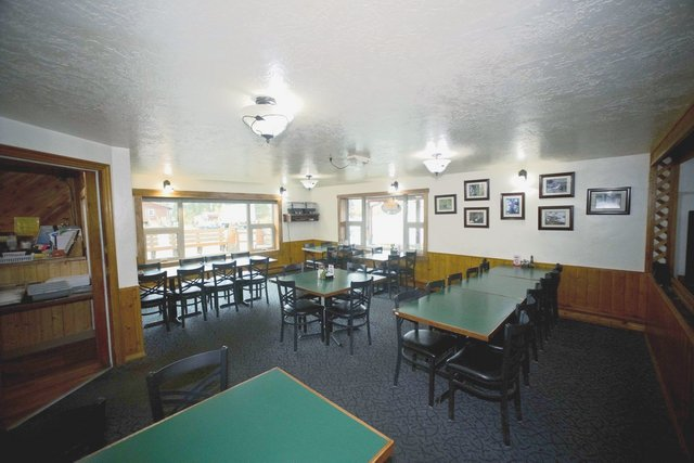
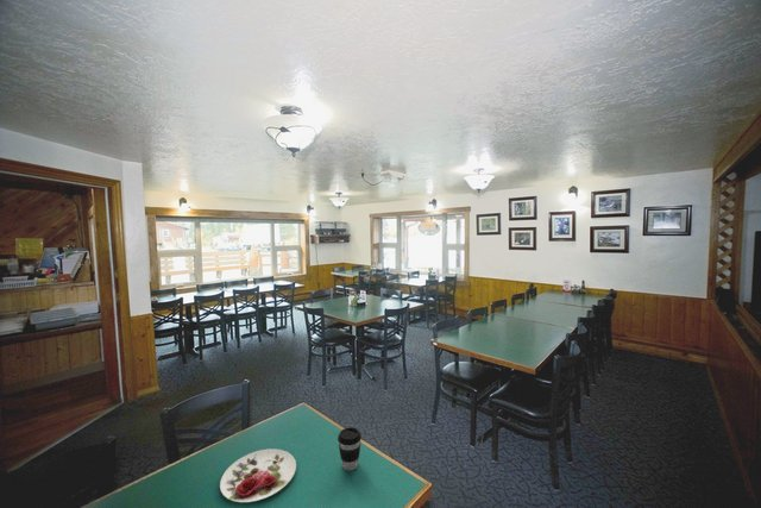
+ coffee cup [337,426,363,472]
+ plate [219,447,297,503]
